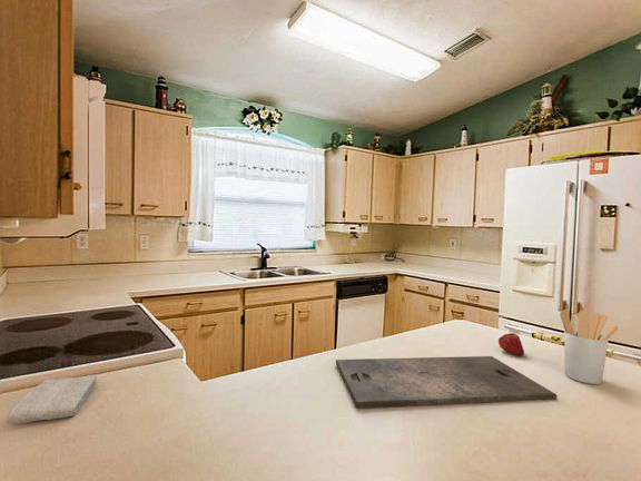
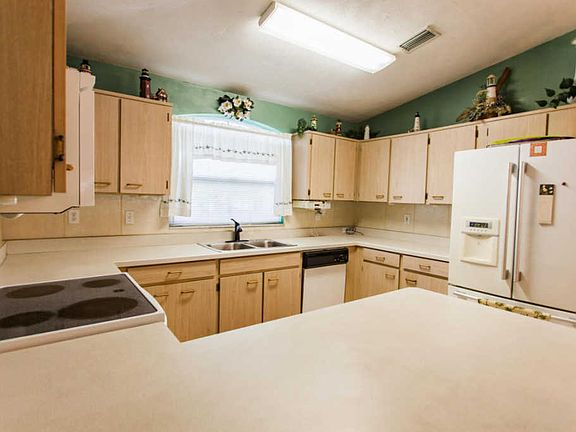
- utensil holder [560,308,620,385]
- washcloth [7,374,98,425]
- fruit [497,332,525,357]
- cutting board [335,355,559,409]
